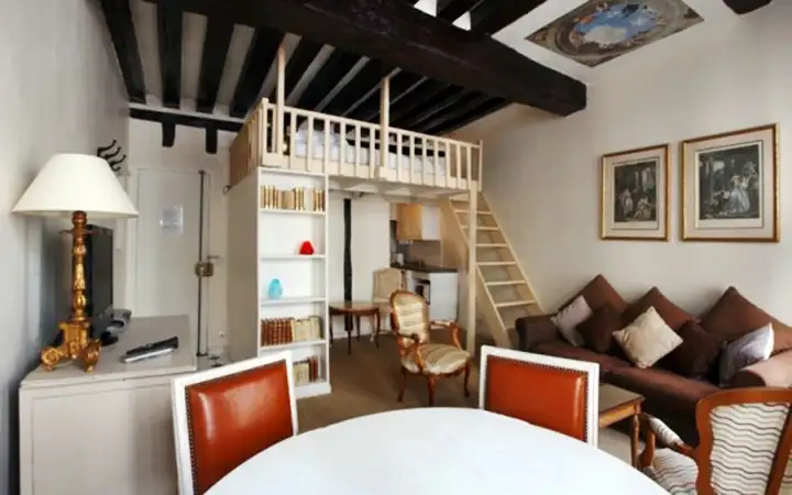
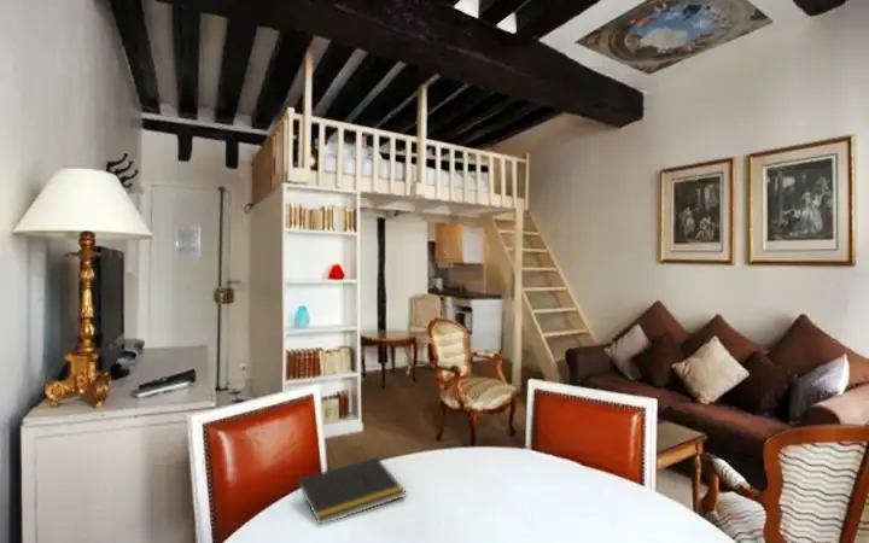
+ notepad [294,456,407,526]
